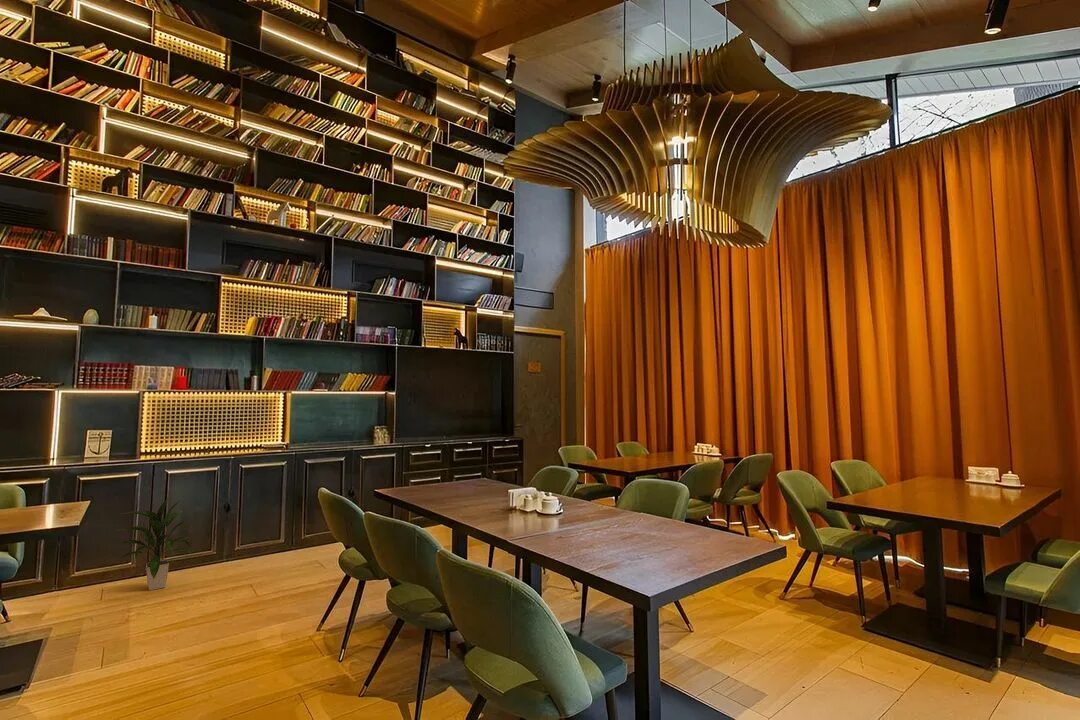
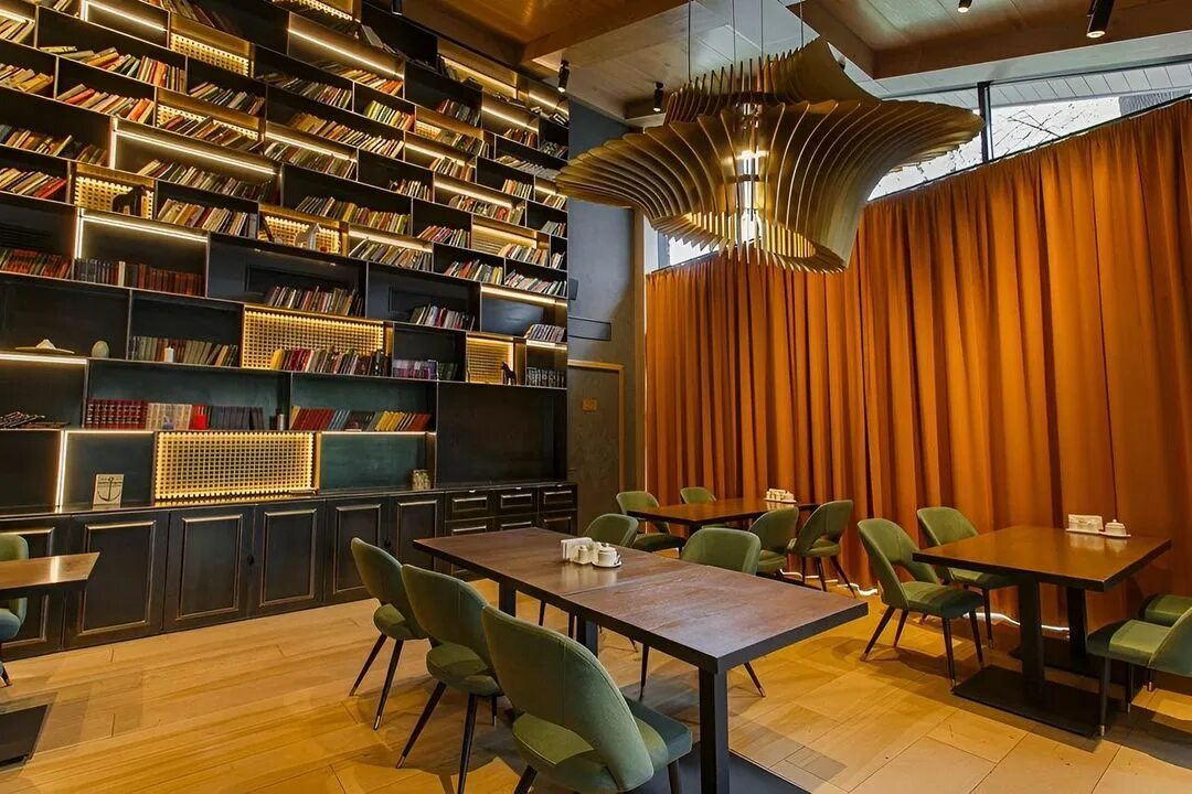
- indoor plant [117,496,193,591]
